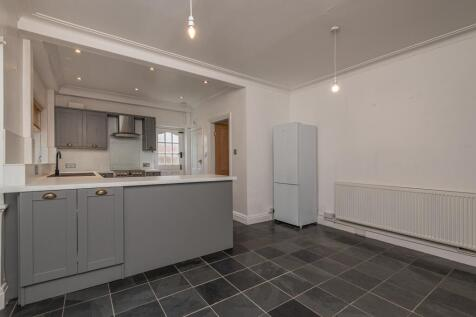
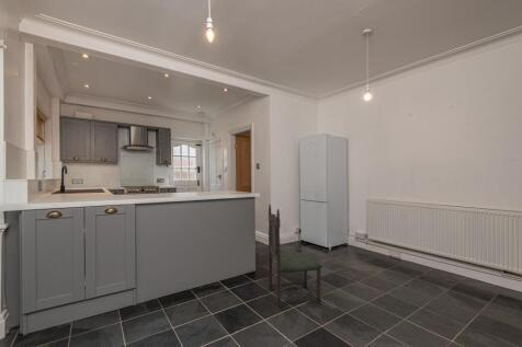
+ dining chair [266,204,324,309]
